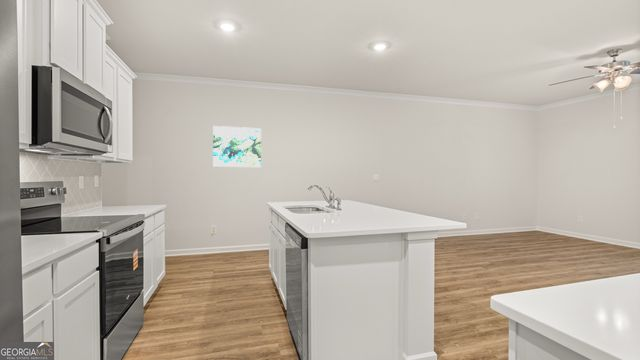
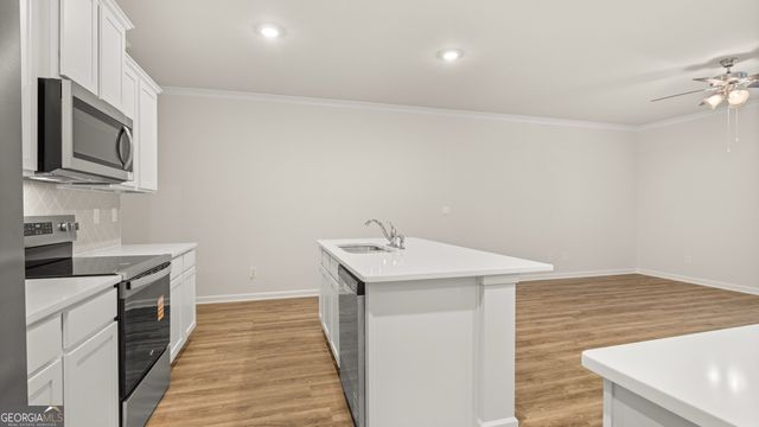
- wall art [212,125,262,168]
